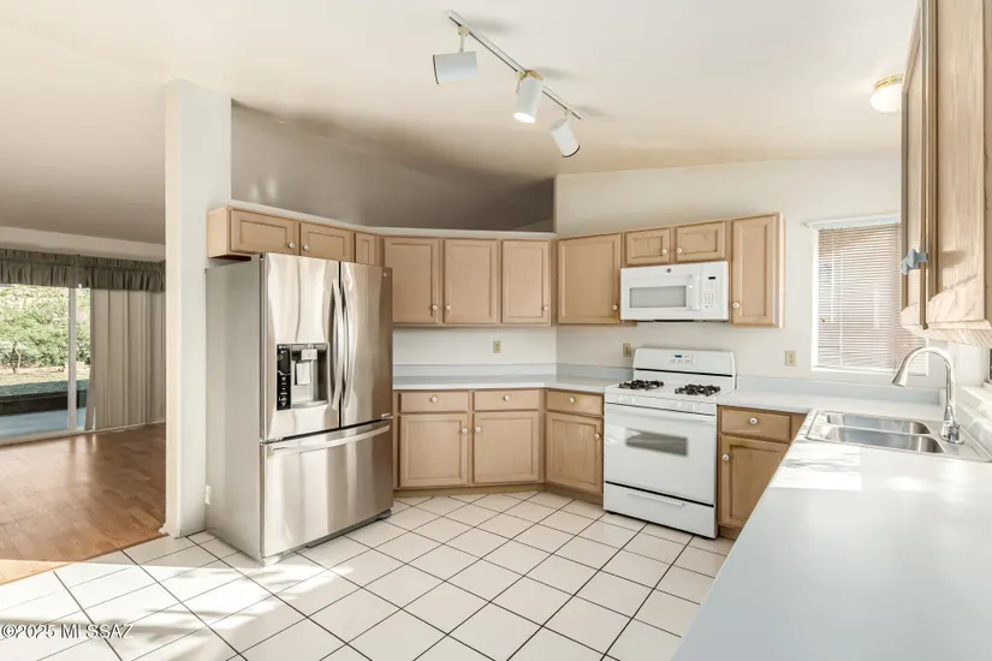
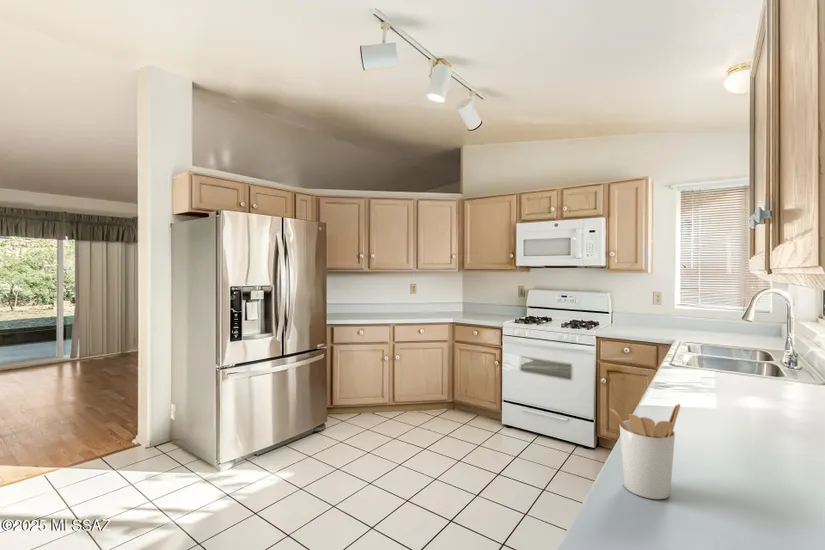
+ utensil holder [609,403,681,500]
